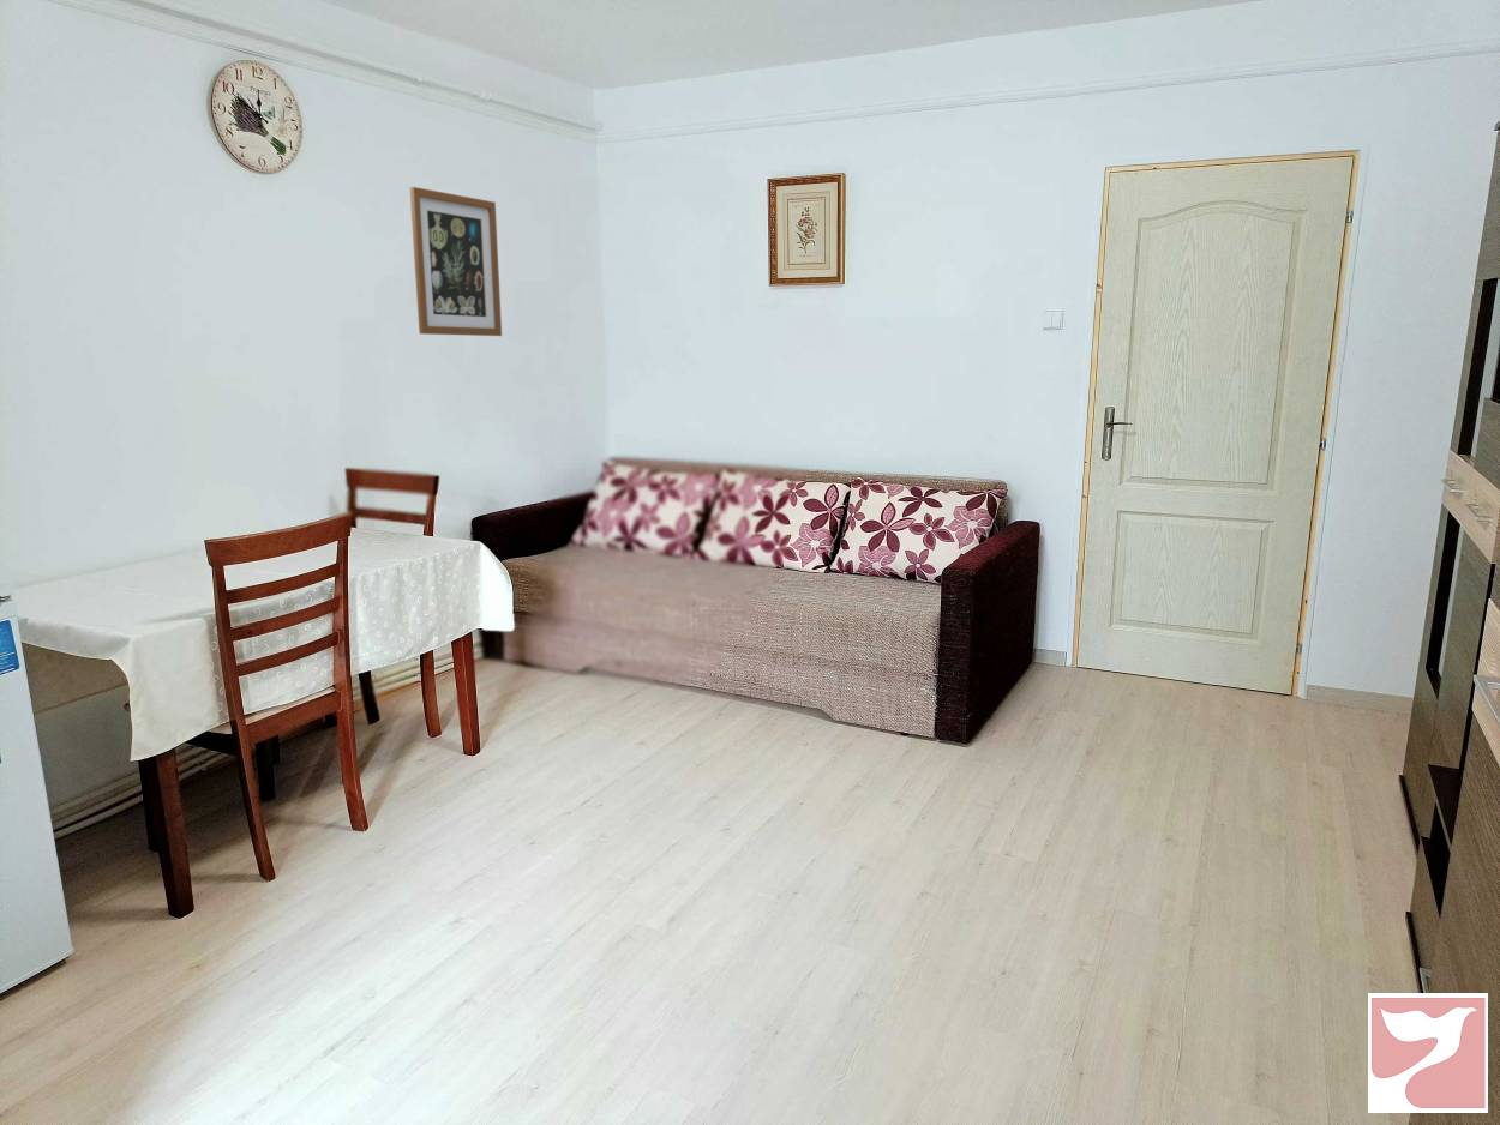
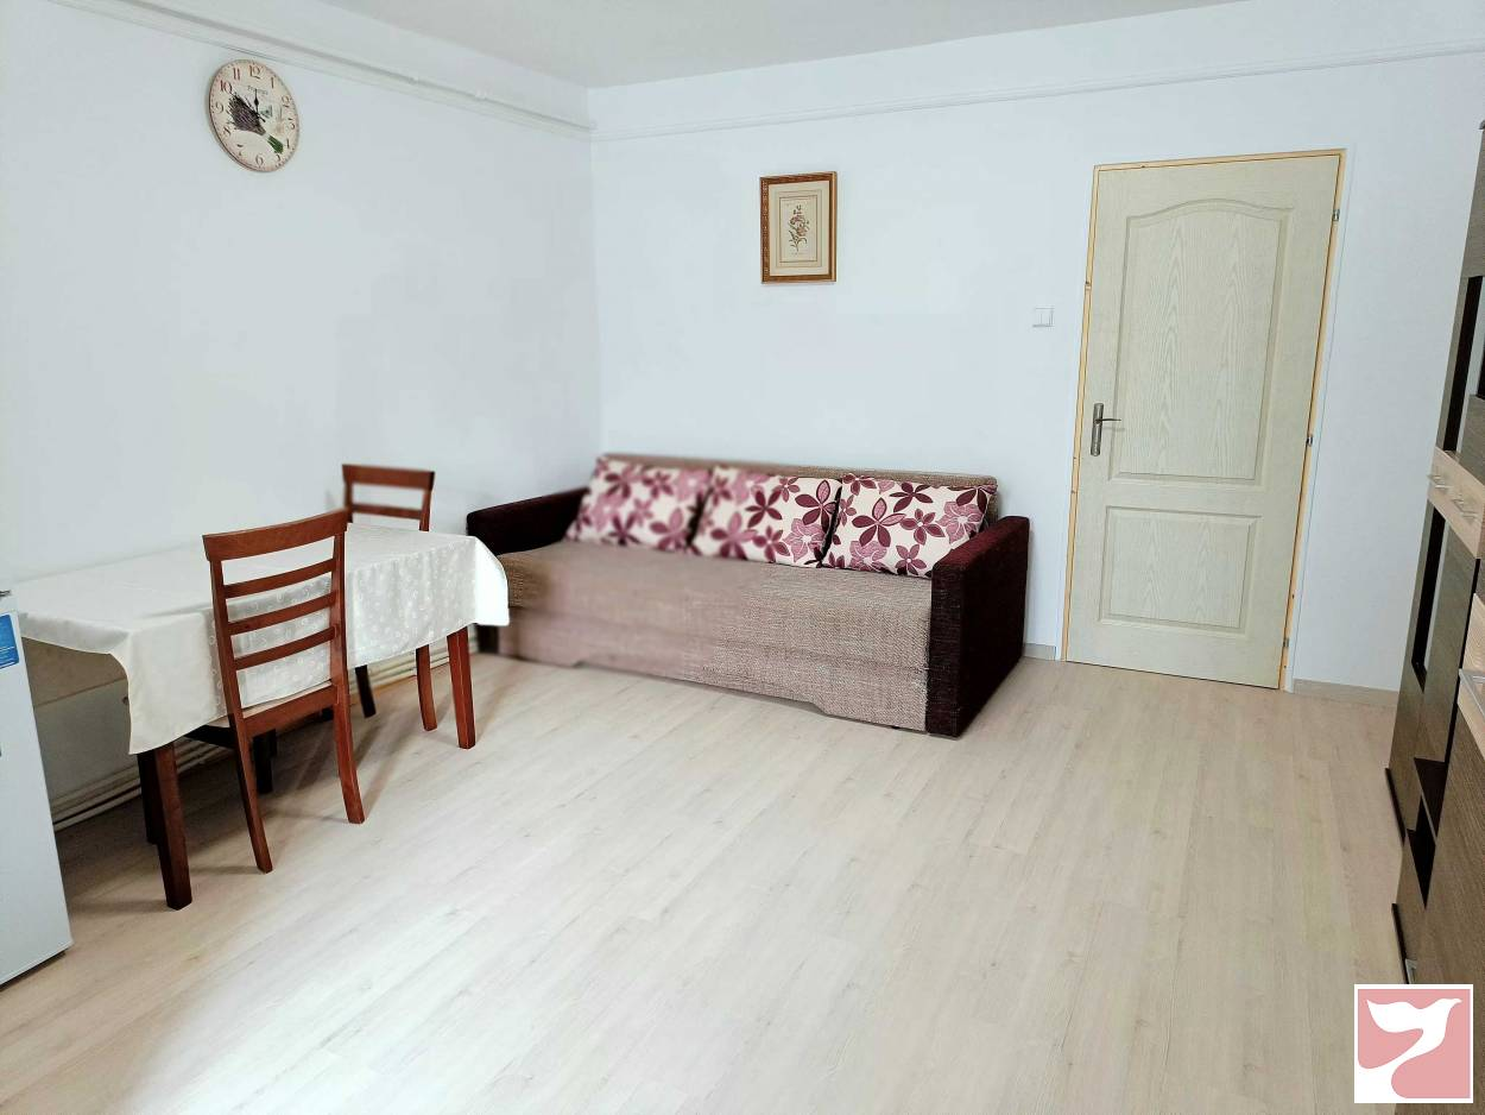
- wall art [409,186,503,337]
